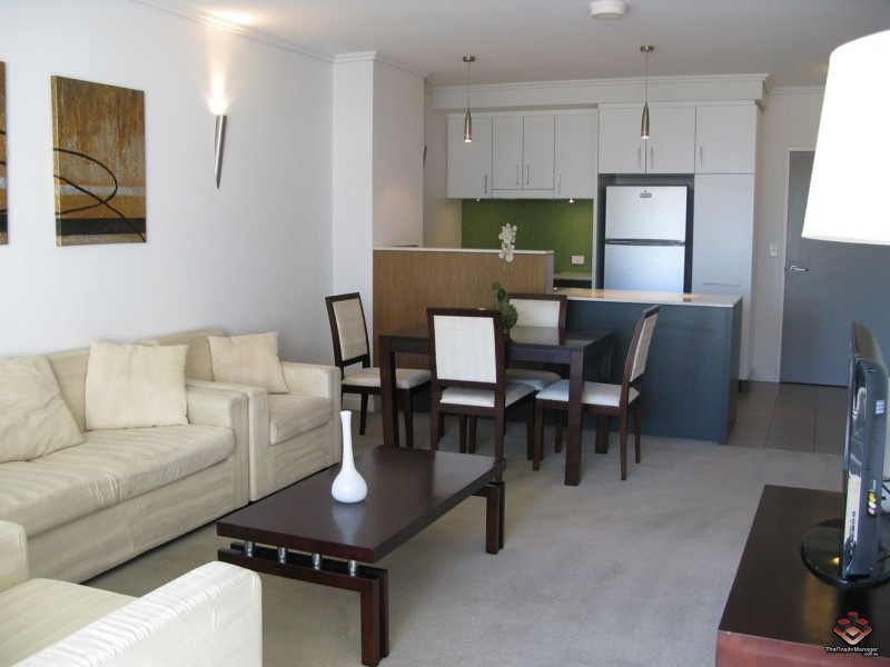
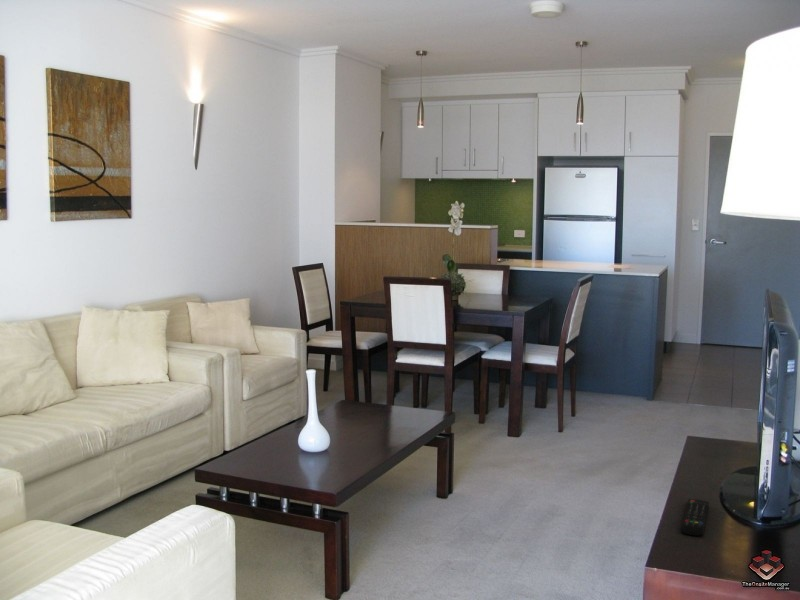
+ remote control [680,498,710,537]
